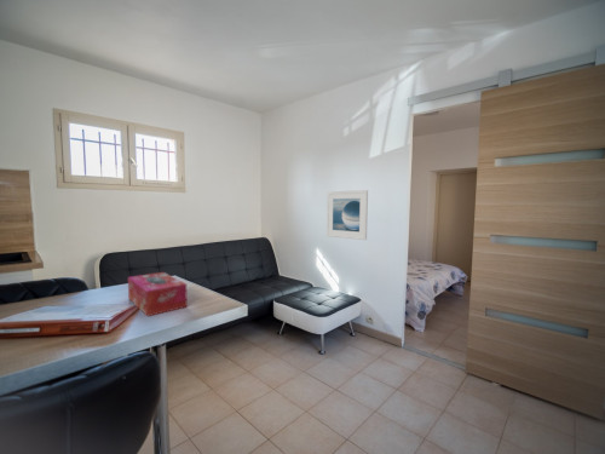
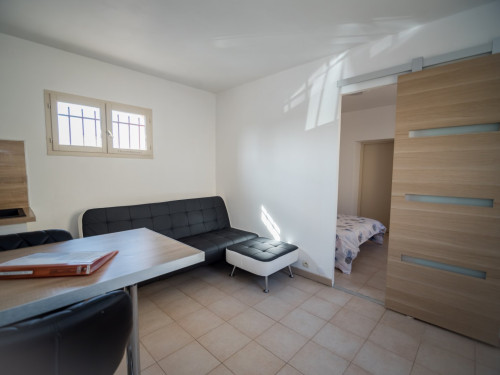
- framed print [325,189,369,241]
- tissue box [127,271,189,317]
